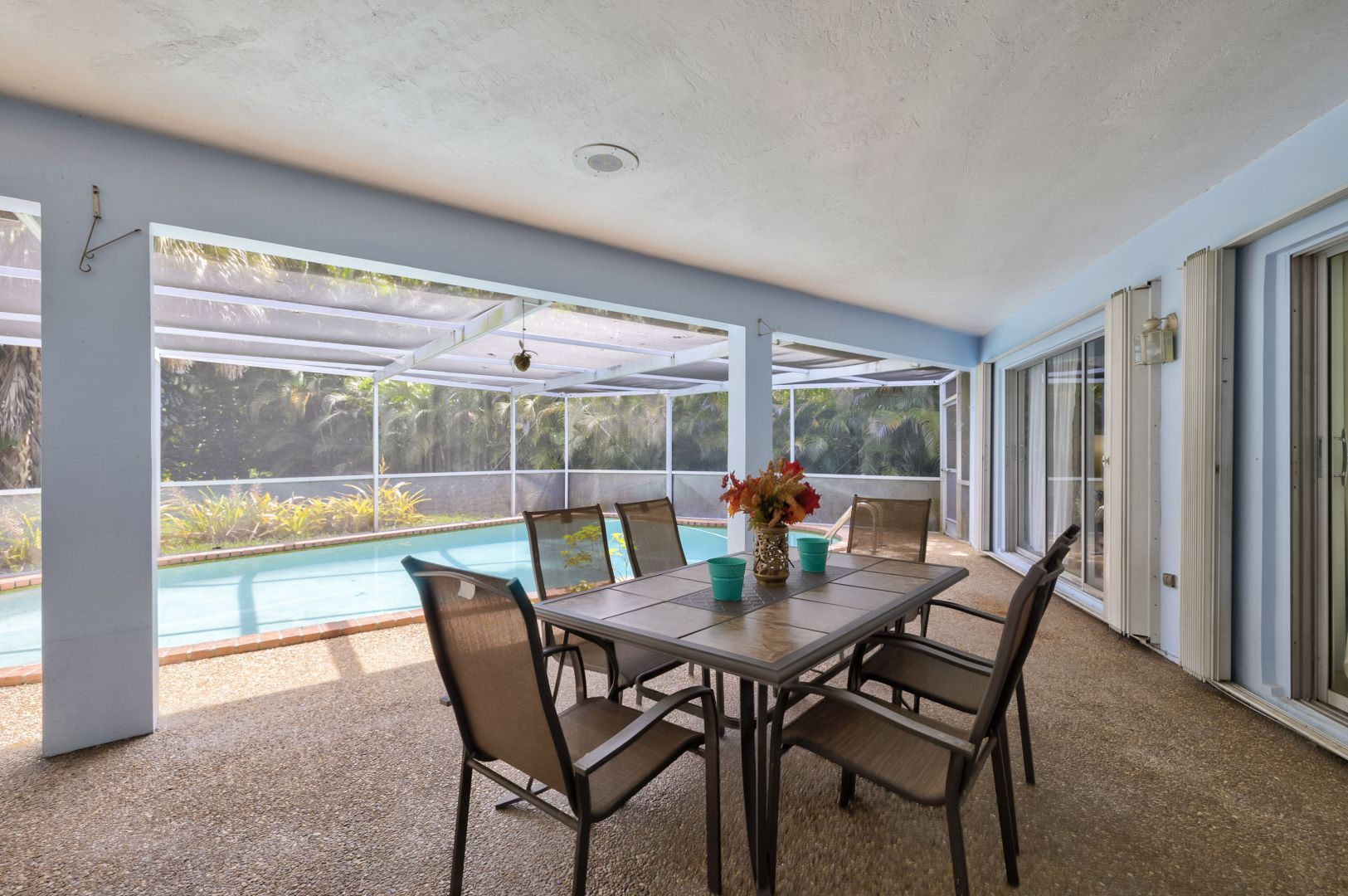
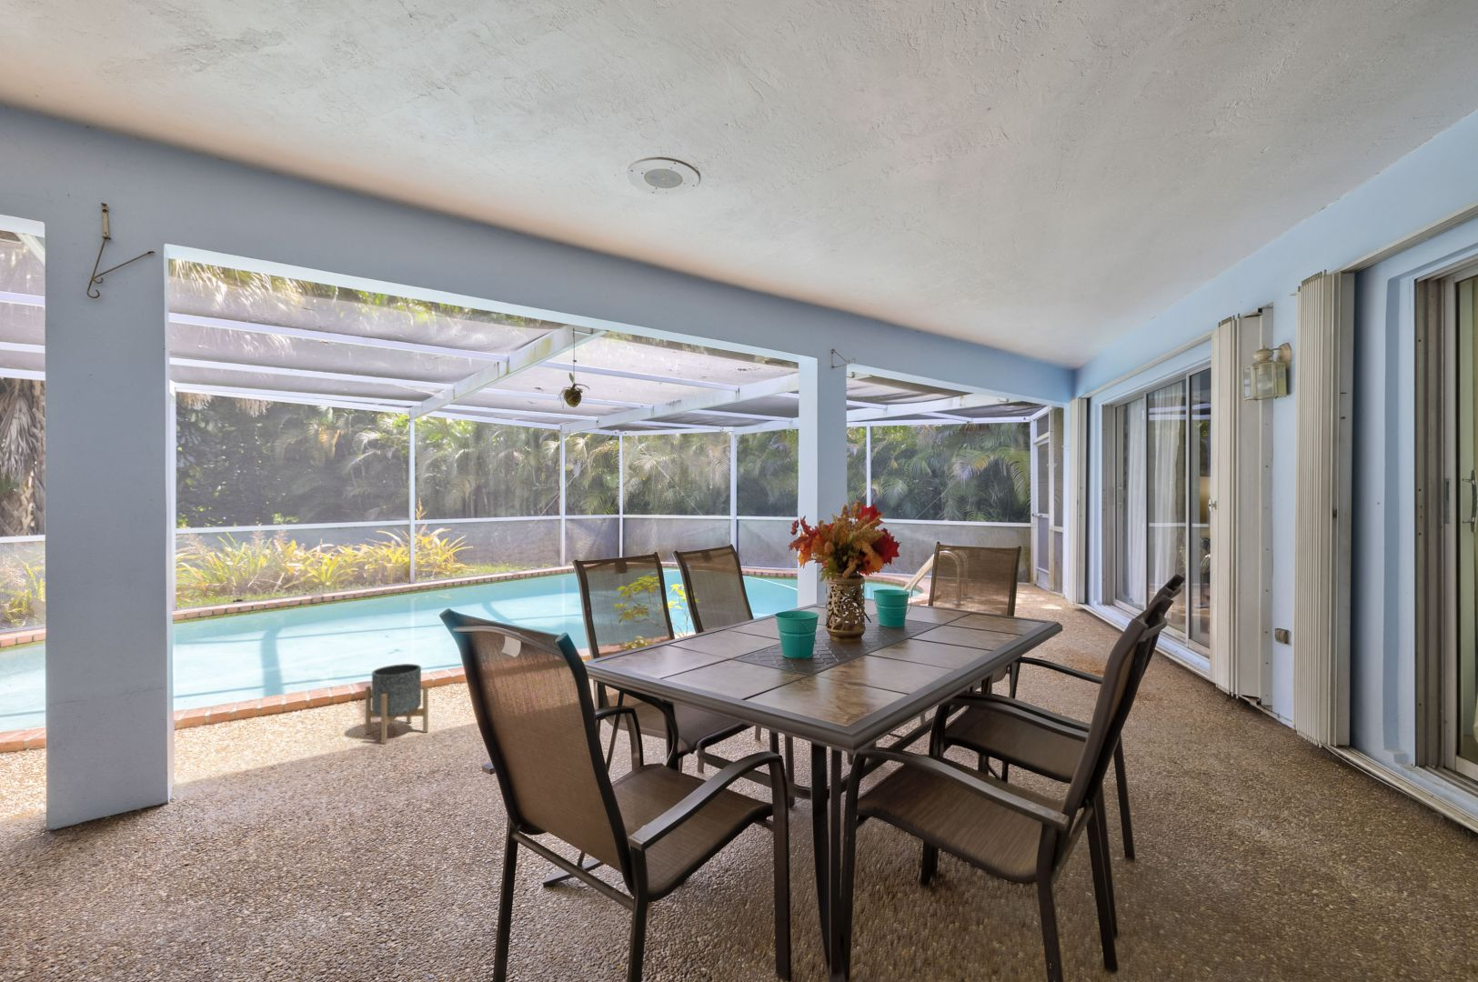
+ planter [365,663,430,744]
